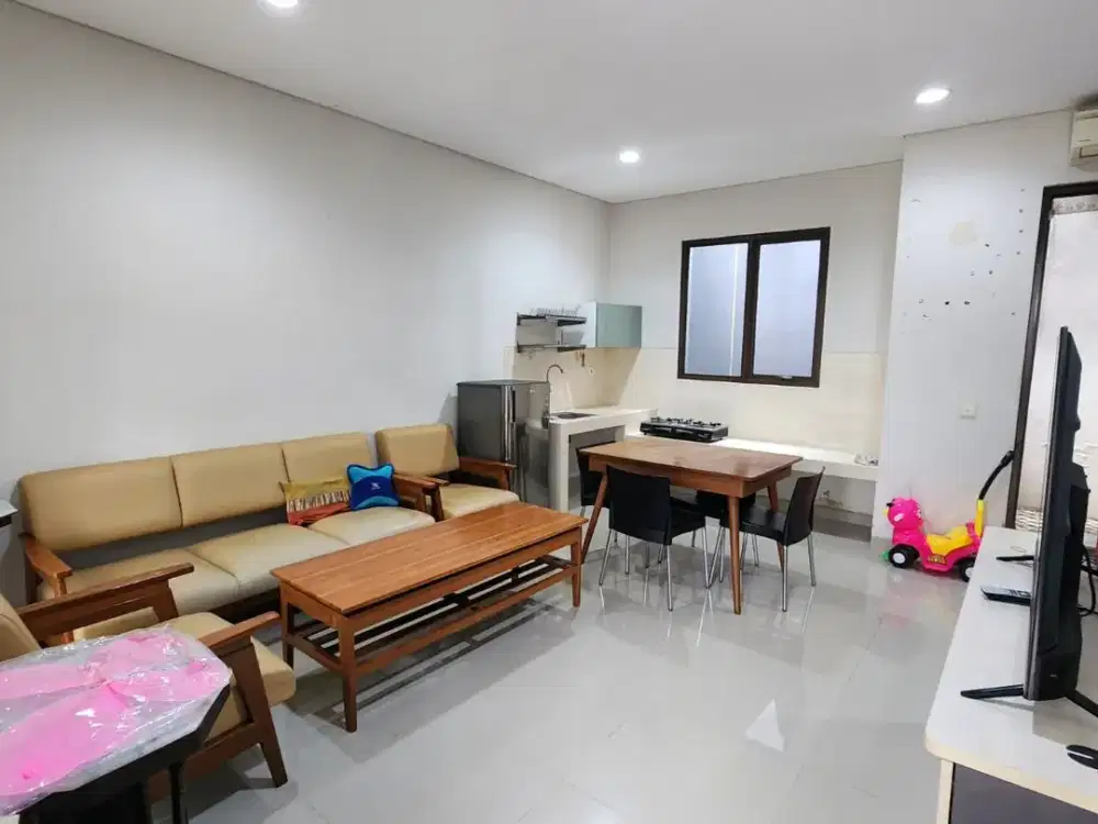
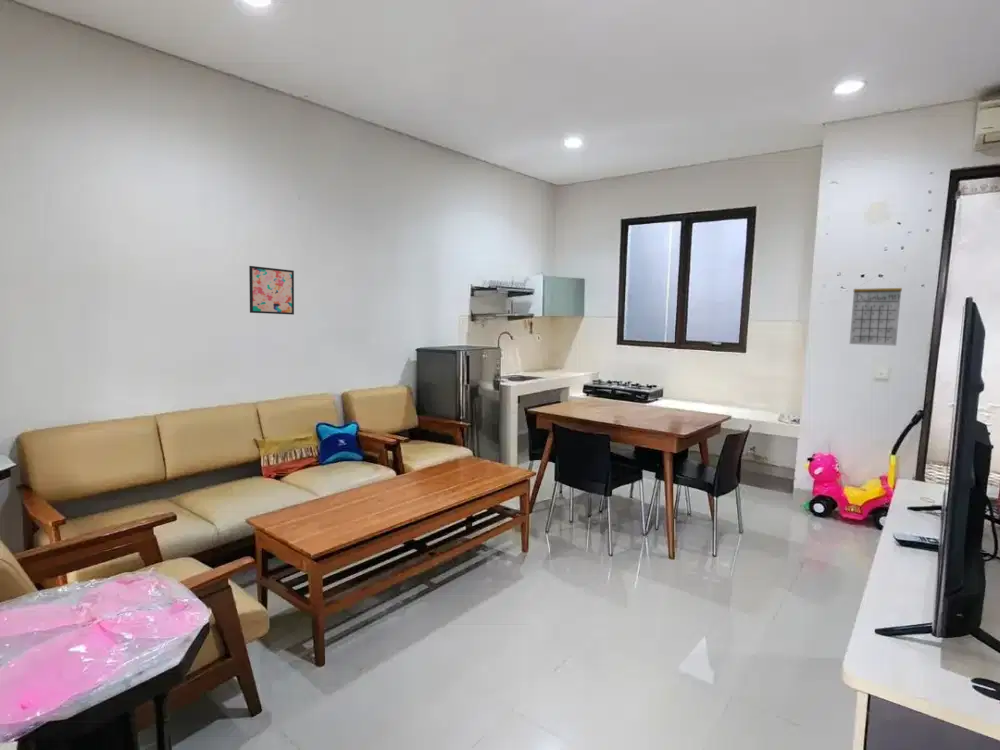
+ calendar [849,276,903,347]
+ wall art [248,265,295,316]
